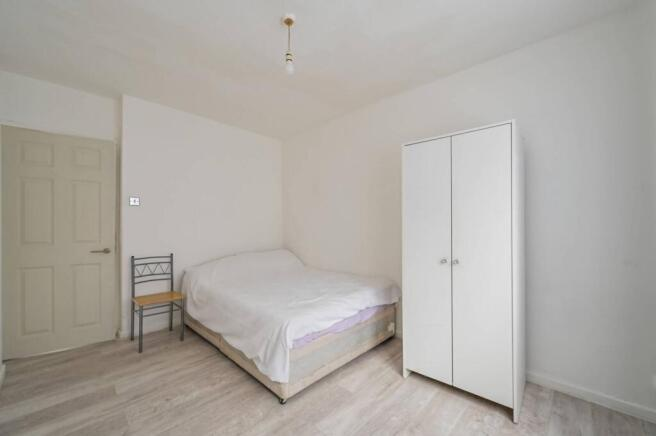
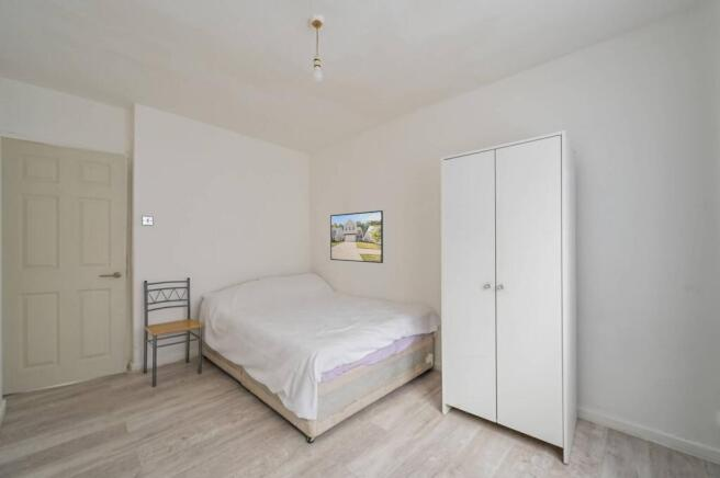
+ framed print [329,209,384,264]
